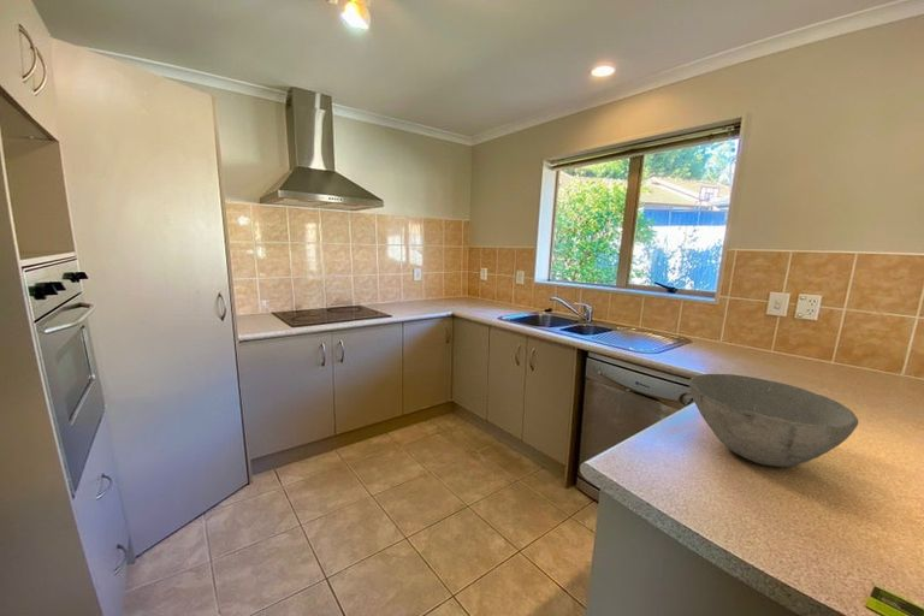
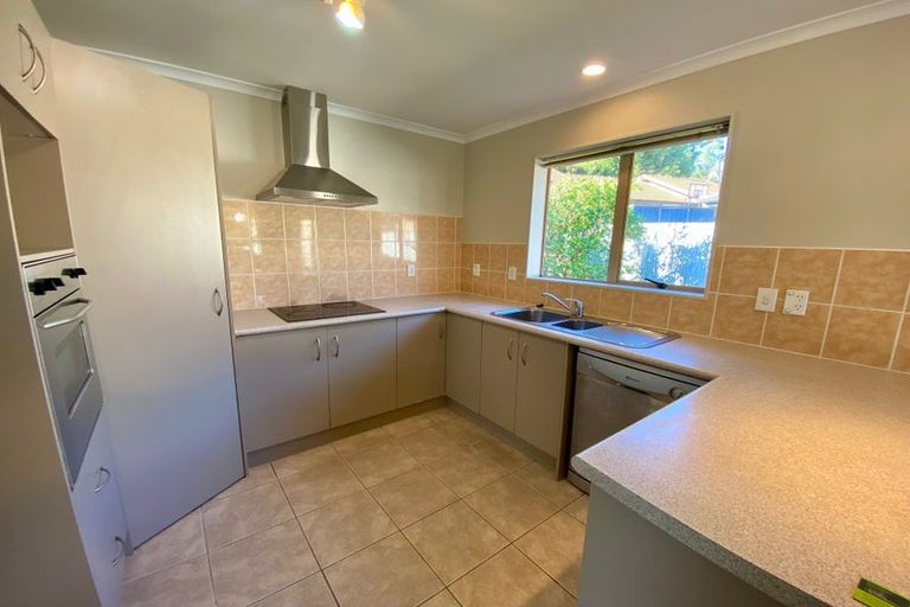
- bowl [688,373,859,468]
